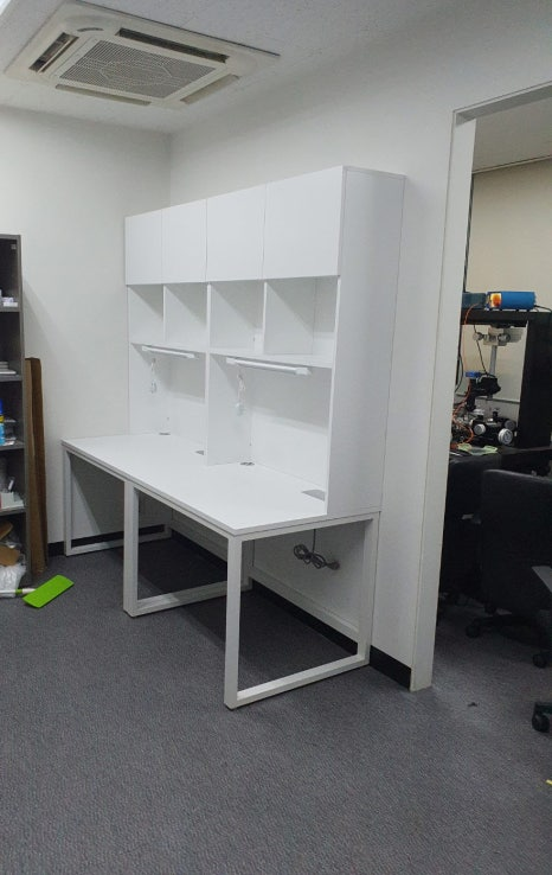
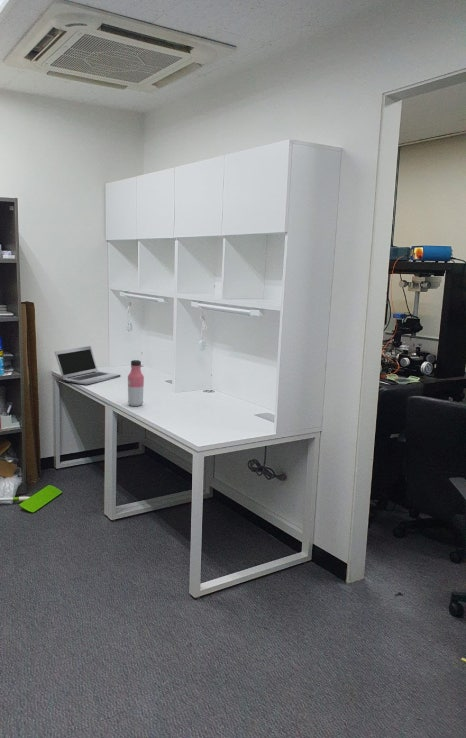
+ water bottle [127,359,145,407]
+ laptop [54,345,121,385]
